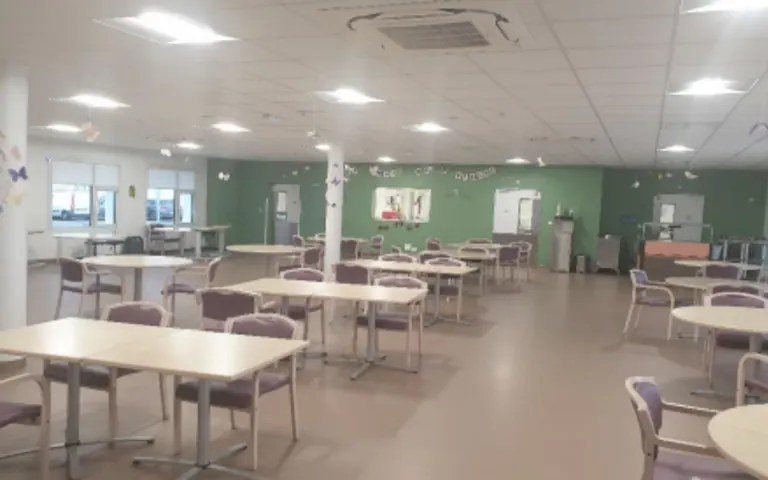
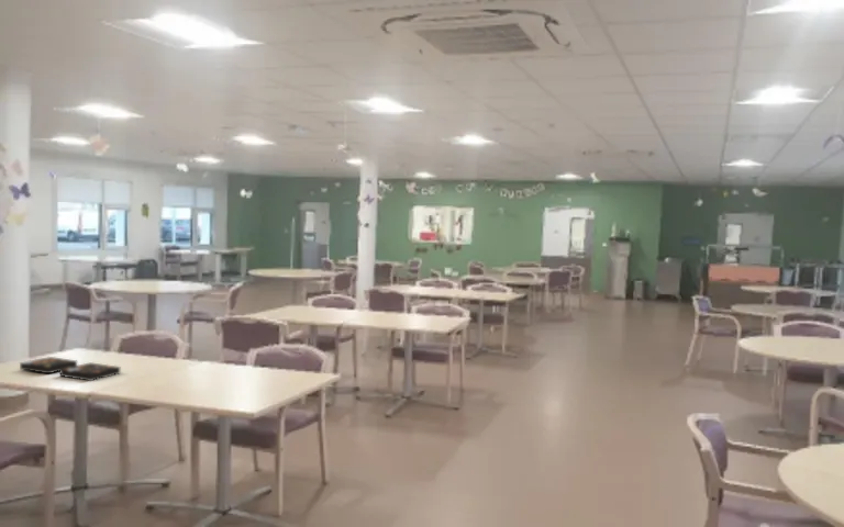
+ board game [19,356,121,382]
